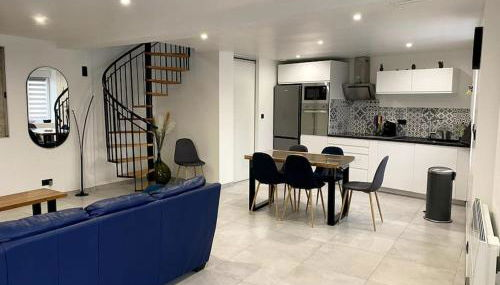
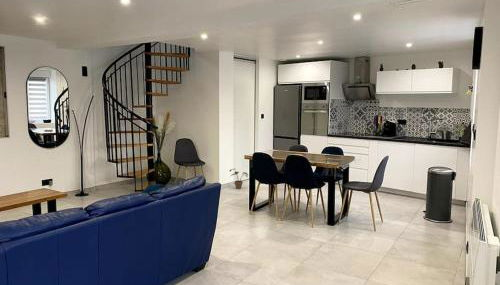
+ potted plant [229,168,249,190]
